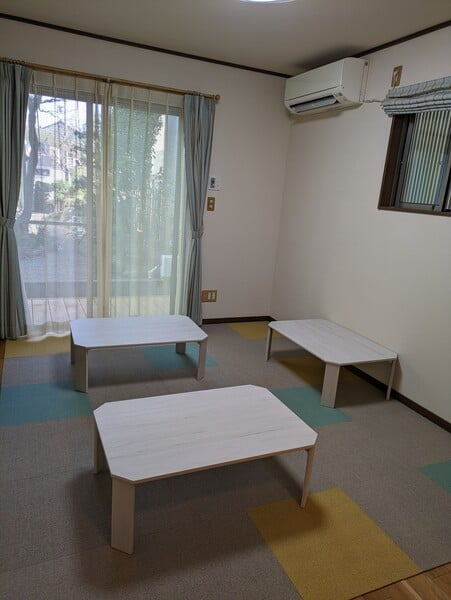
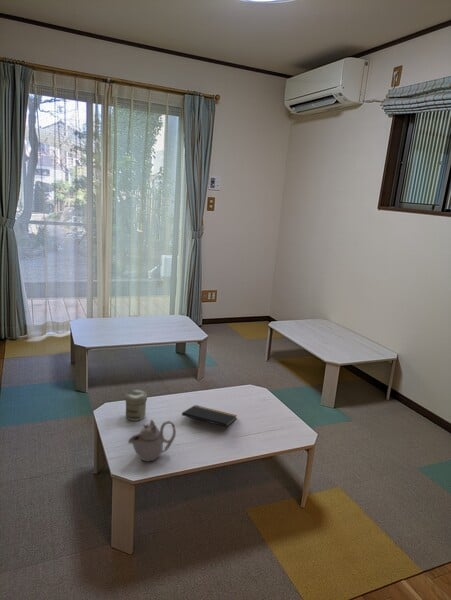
+ jar [124,389,148,422]
+ notepad [181,404,238,434]
+ teapot [127,419,177,462]
